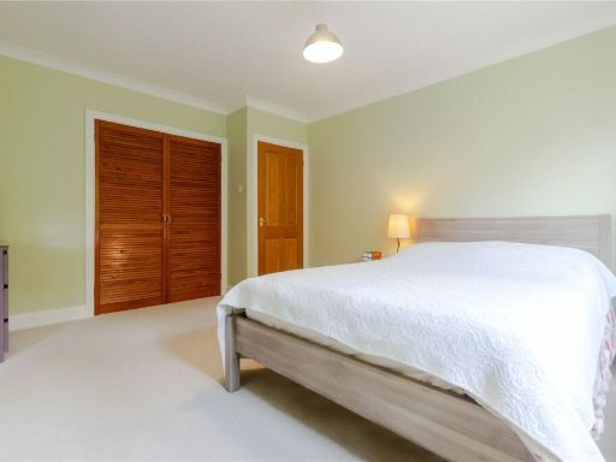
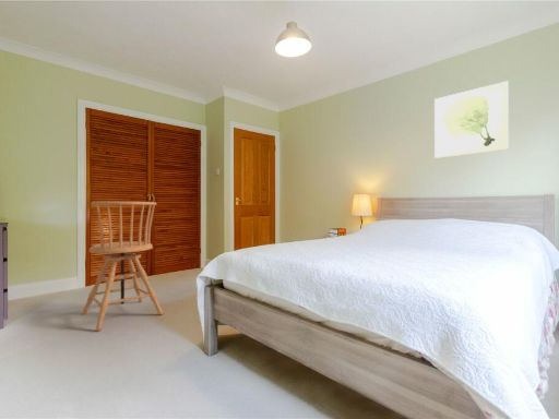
+ chair [81,201,164,332]
+ wall art [433,80,510,159]
